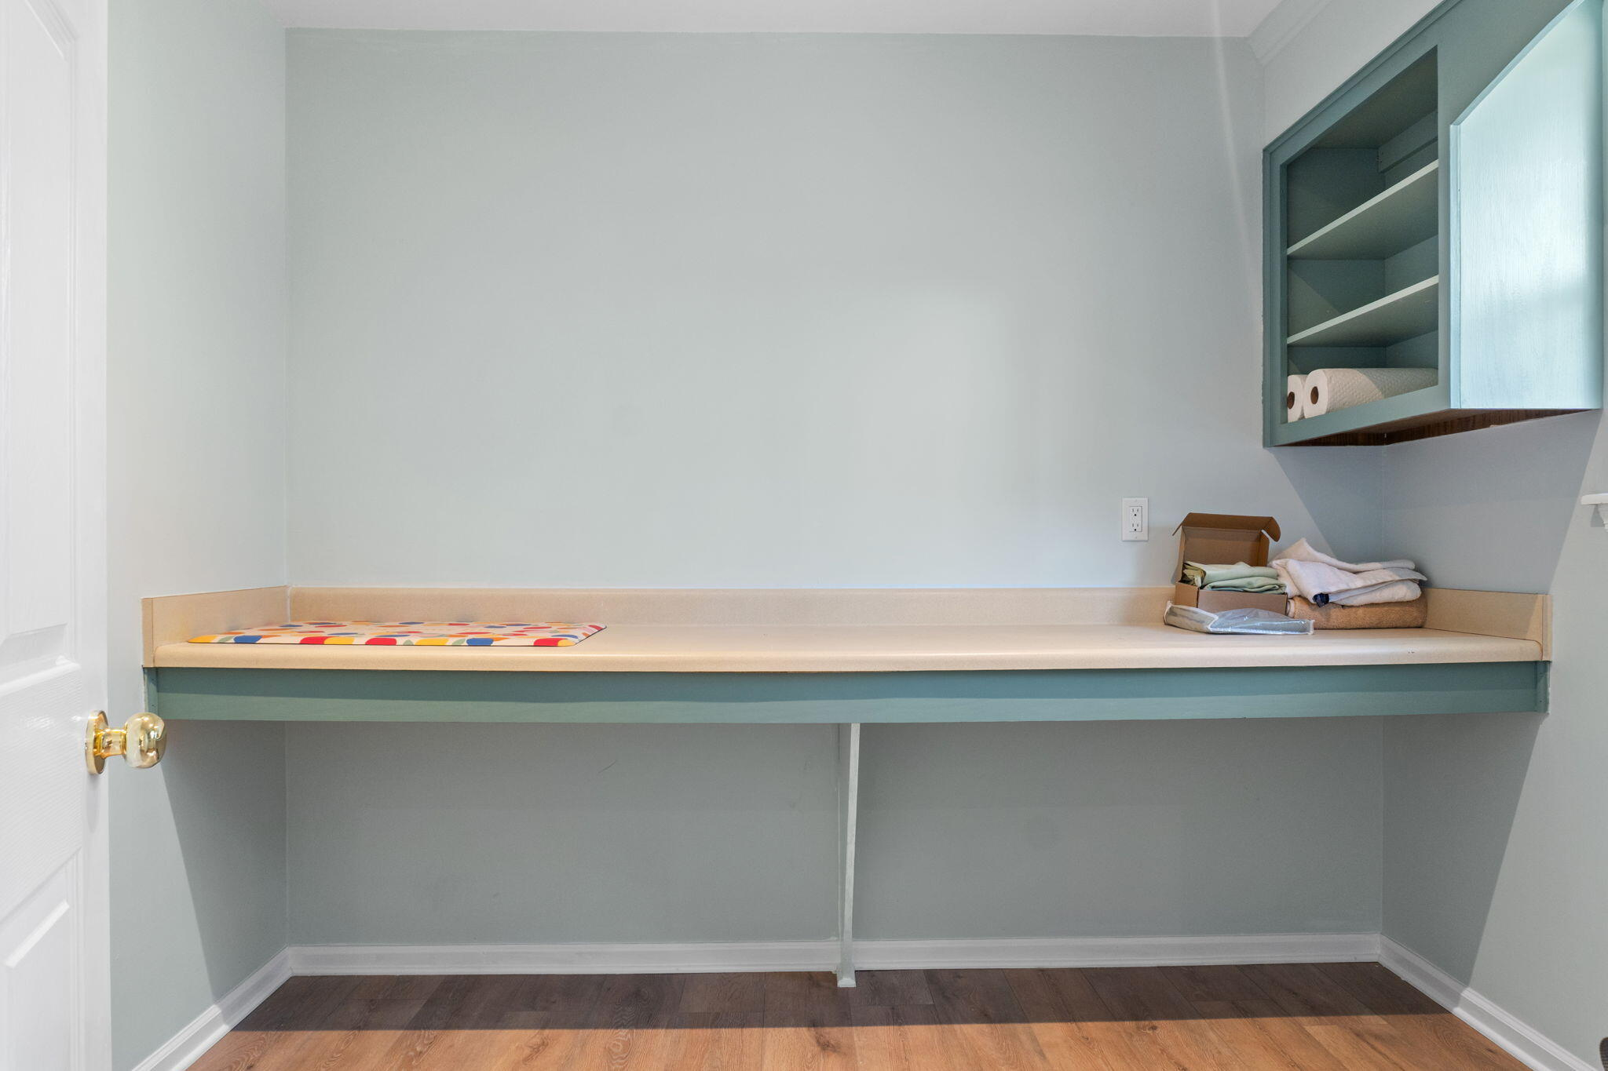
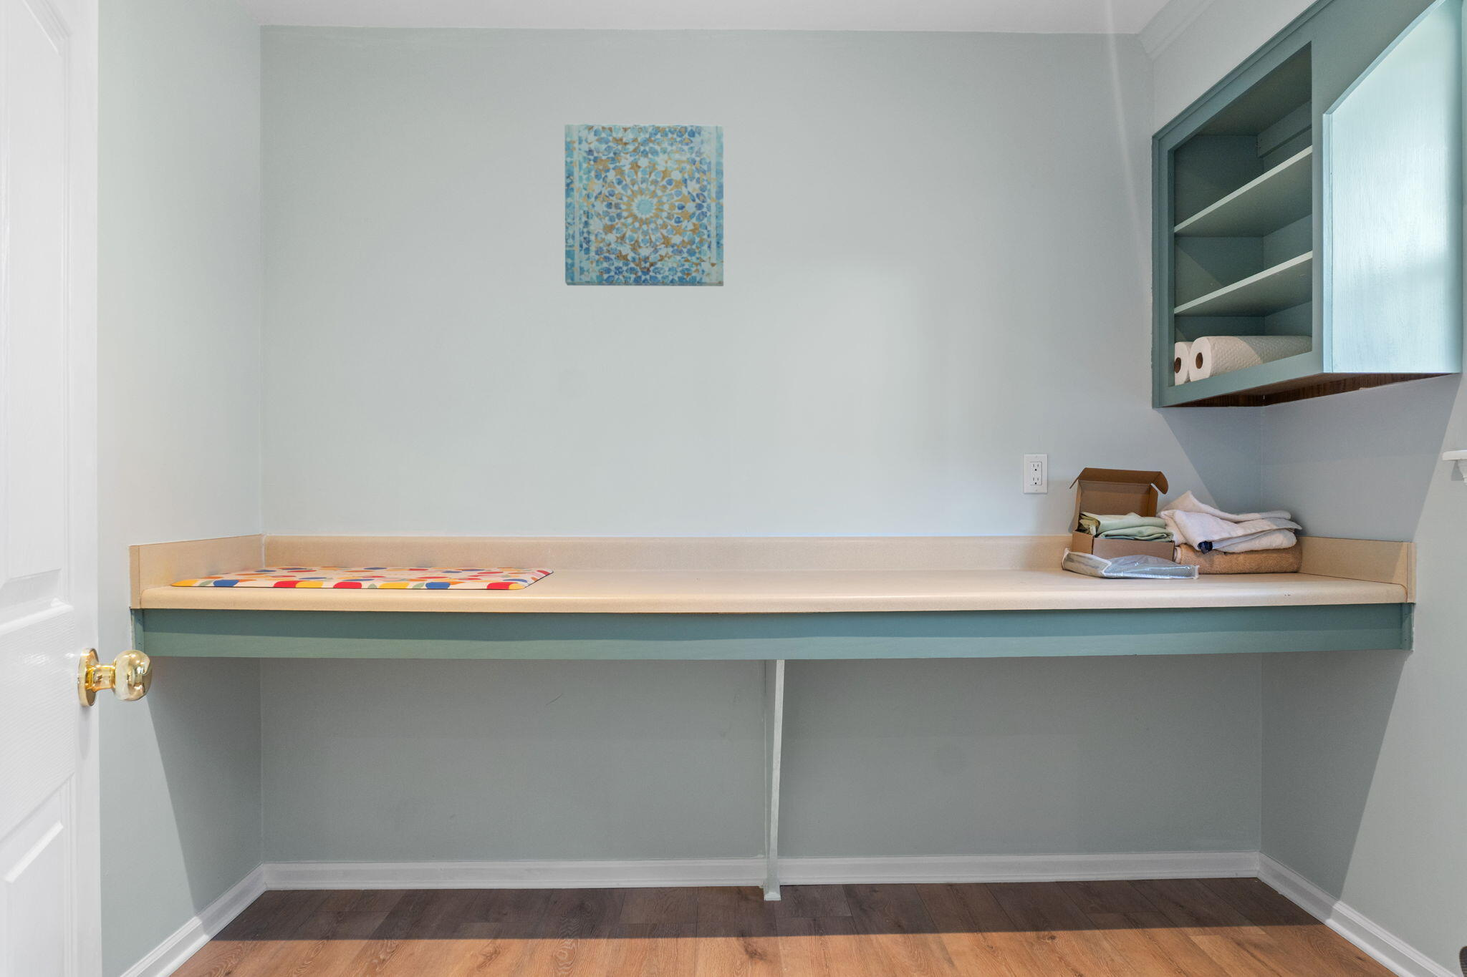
+ wall art [565,123,724,287]
